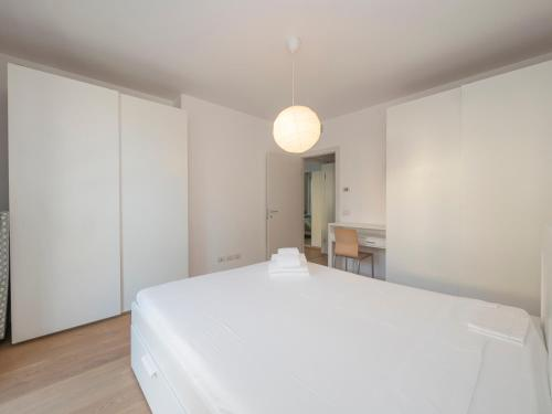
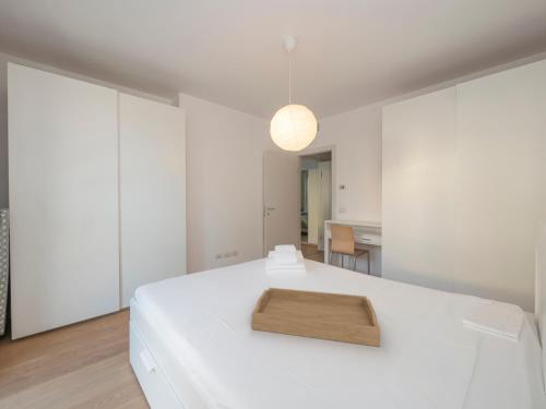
+ serving tray [251,287,381,348]
